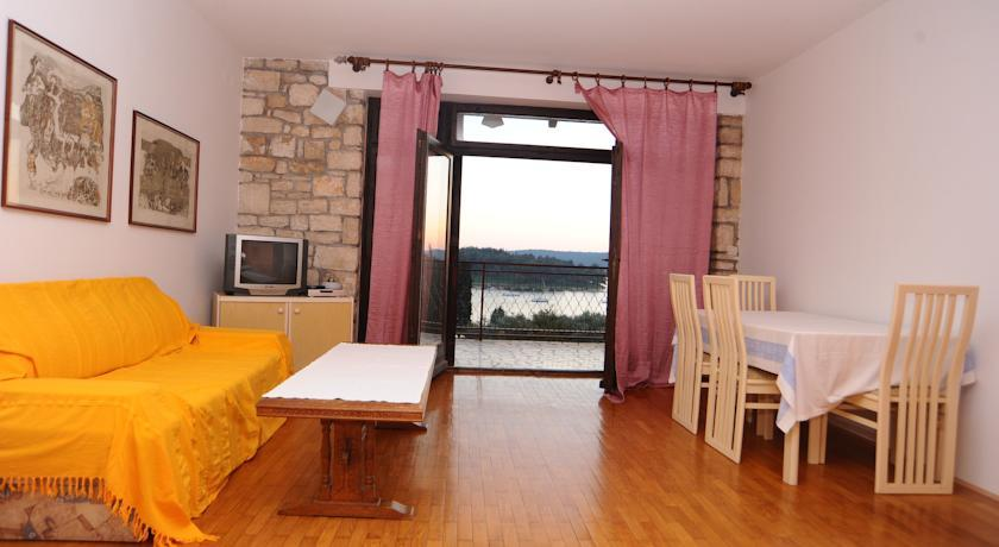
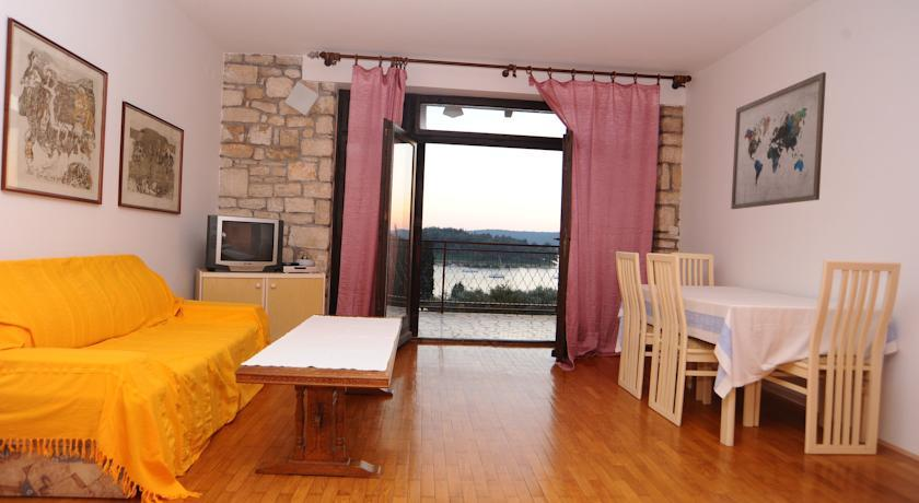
+ wall art [730,71,827,210]
